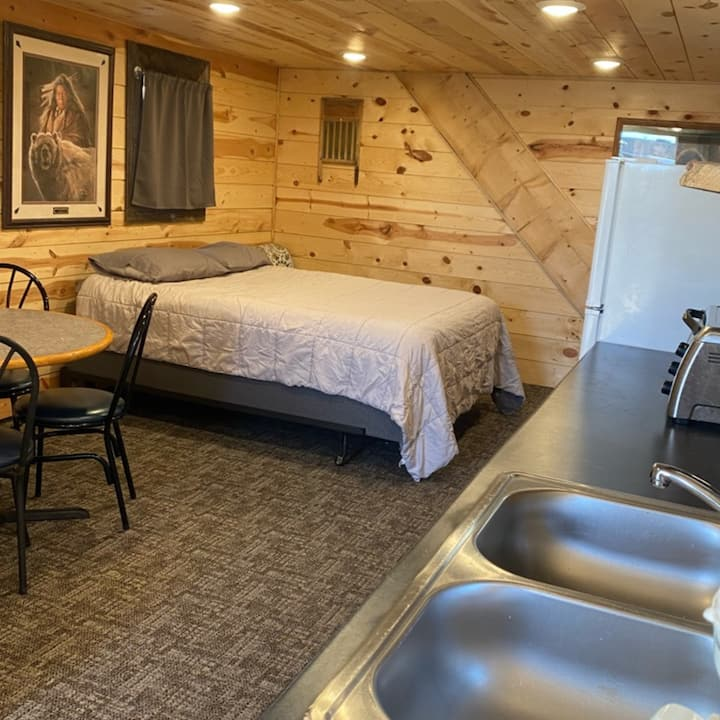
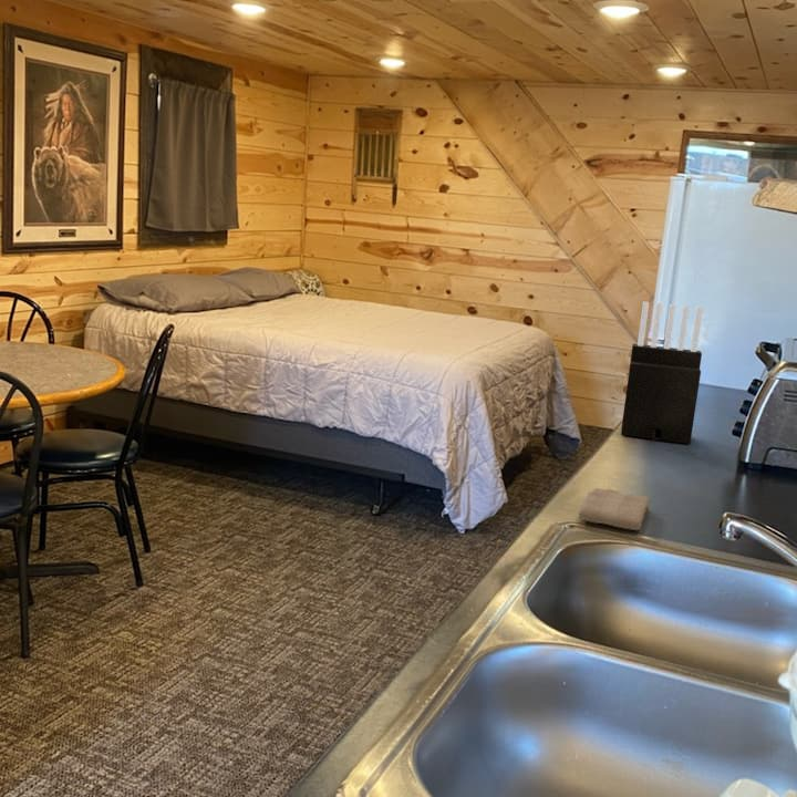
+ knife block [620,301,704,445]
+ washcloth [578,487,651,531]
